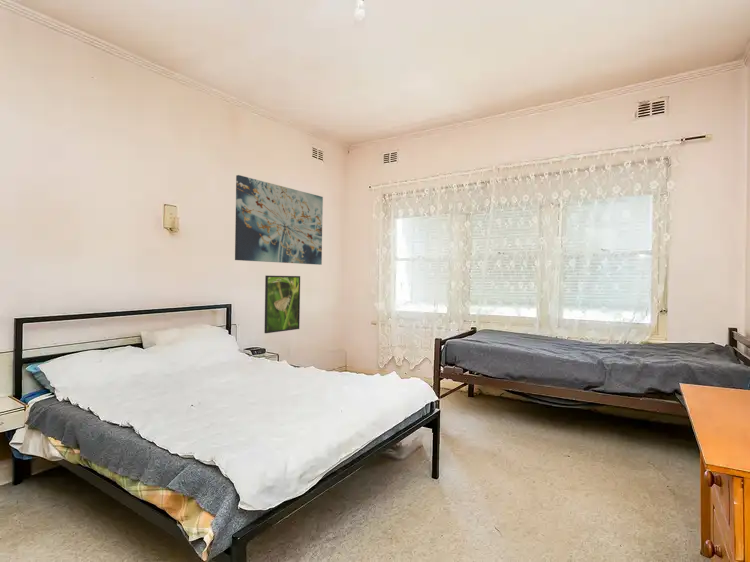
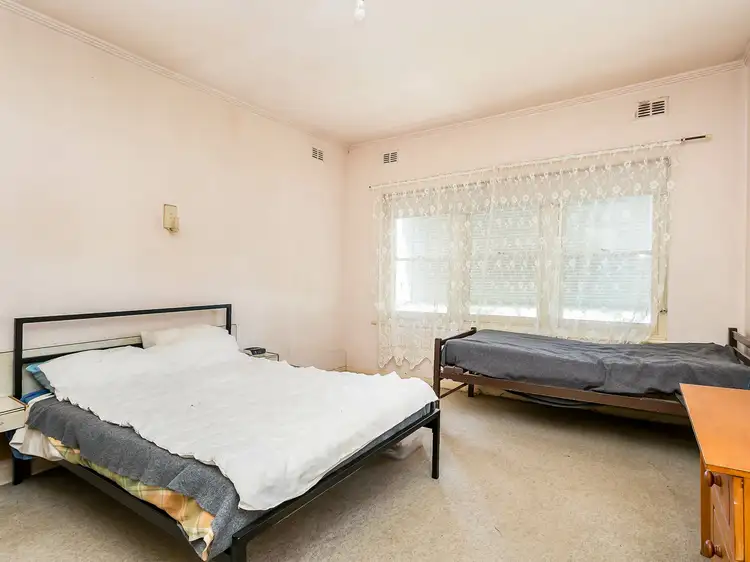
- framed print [263,275,301,334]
- wall art [234,174,324,266]
